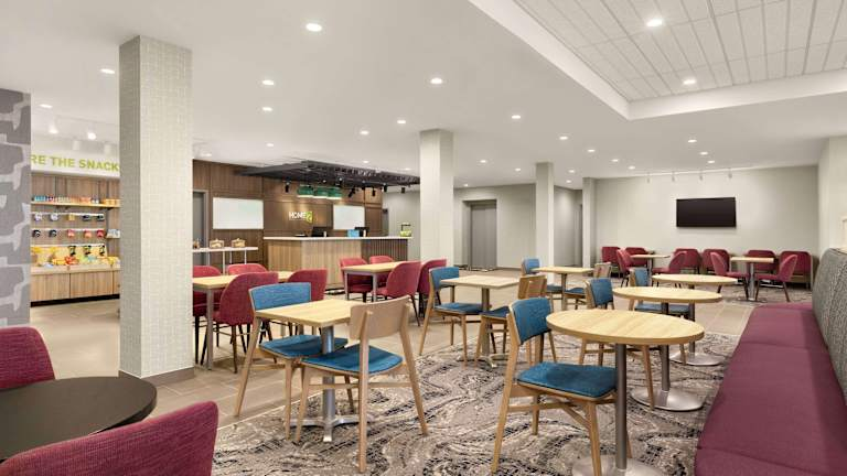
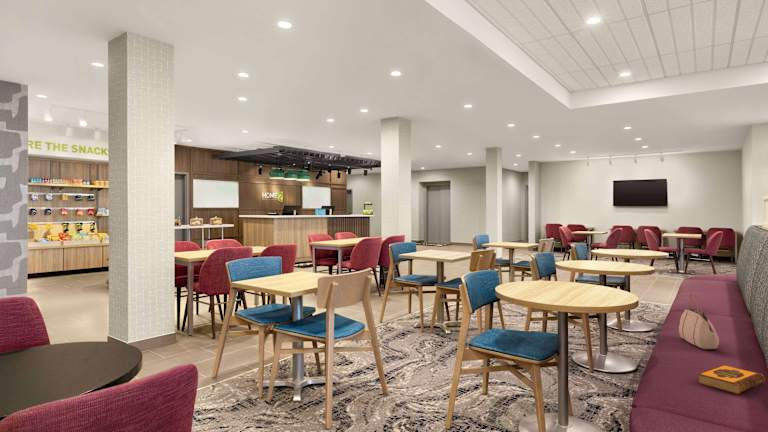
+ handbag [678,292,720,350]
+ hardback book [697,364,766,395]
